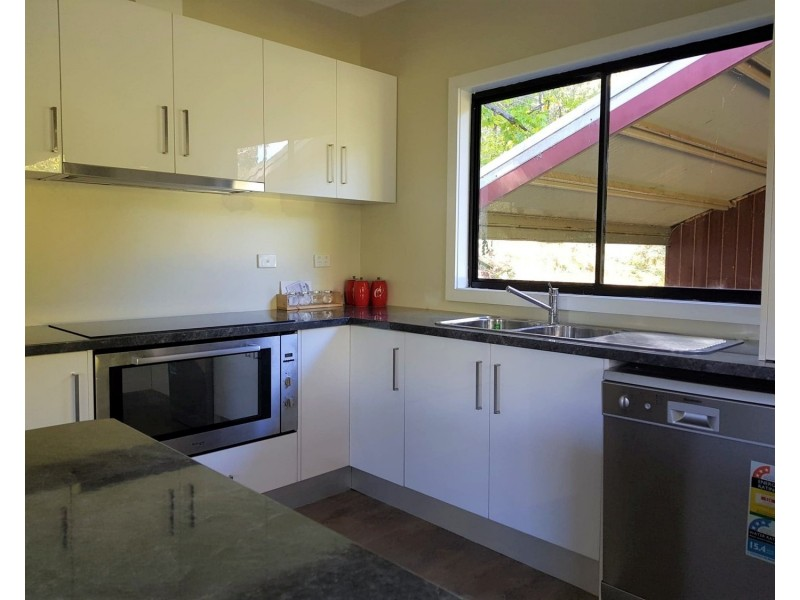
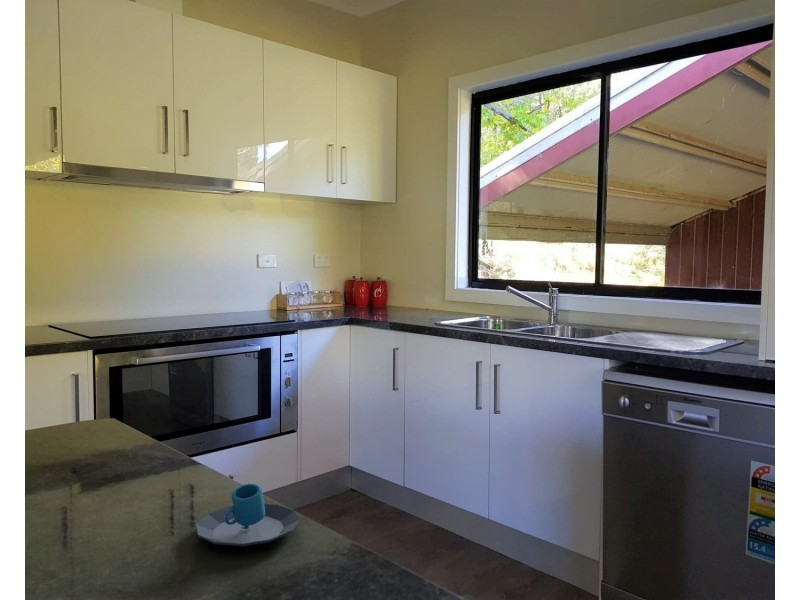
+ mug [195,483,301,547]
